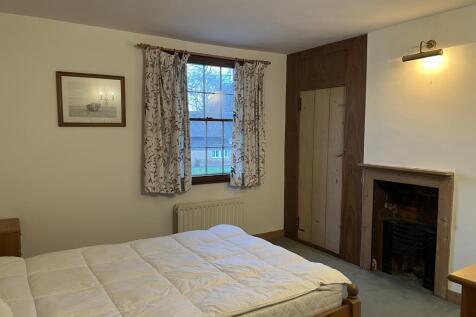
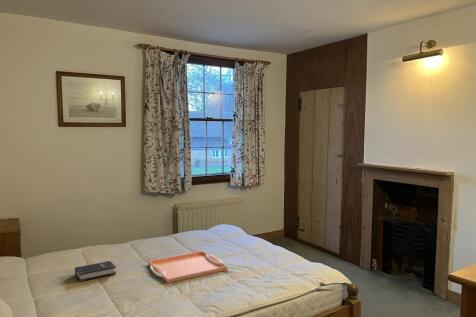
+ hardback book [74,260,117,283]
+ serving tray [147,250,229,284]
